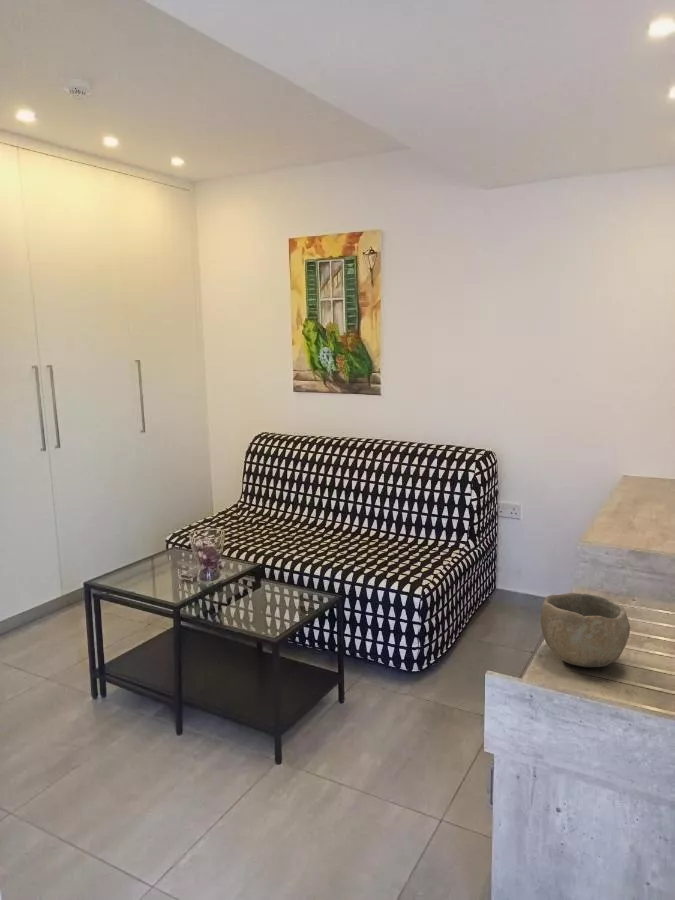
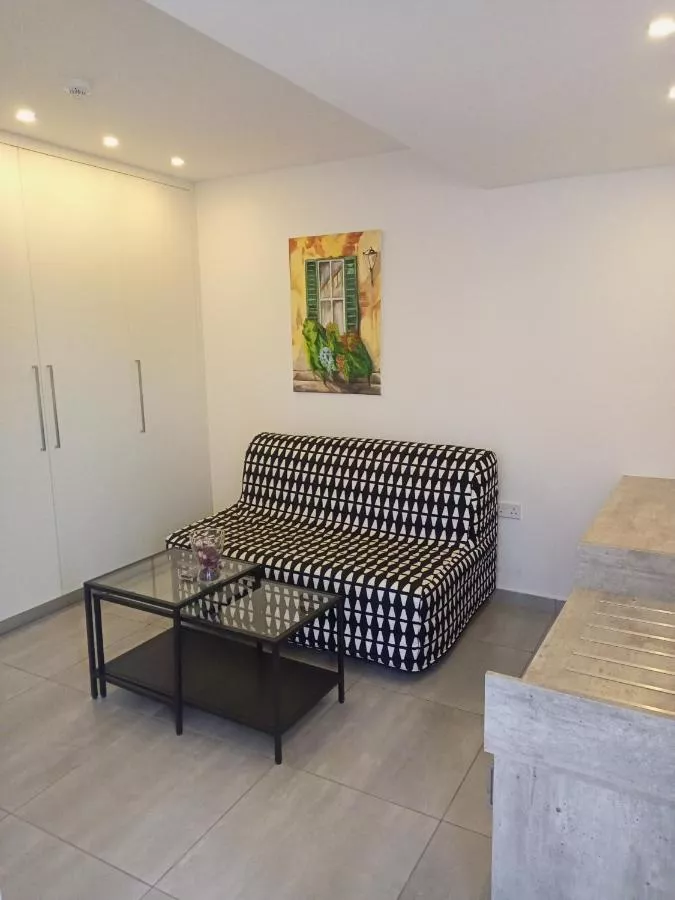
- bowl [540,592,631,668]
